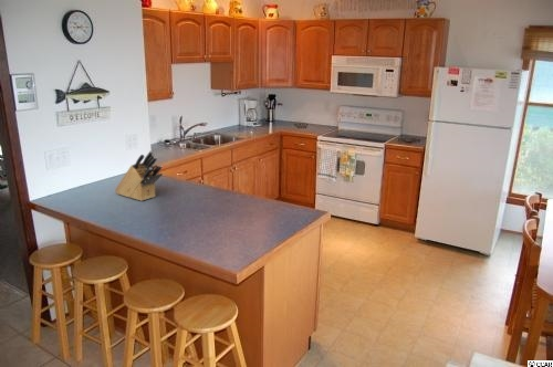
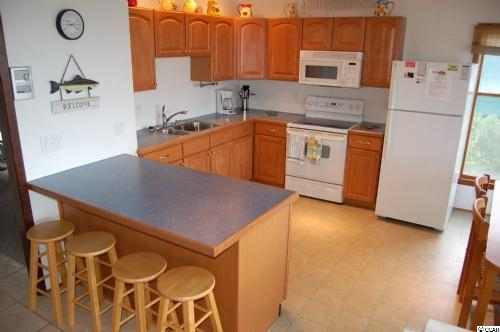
- knife block [114,149,164,202]
